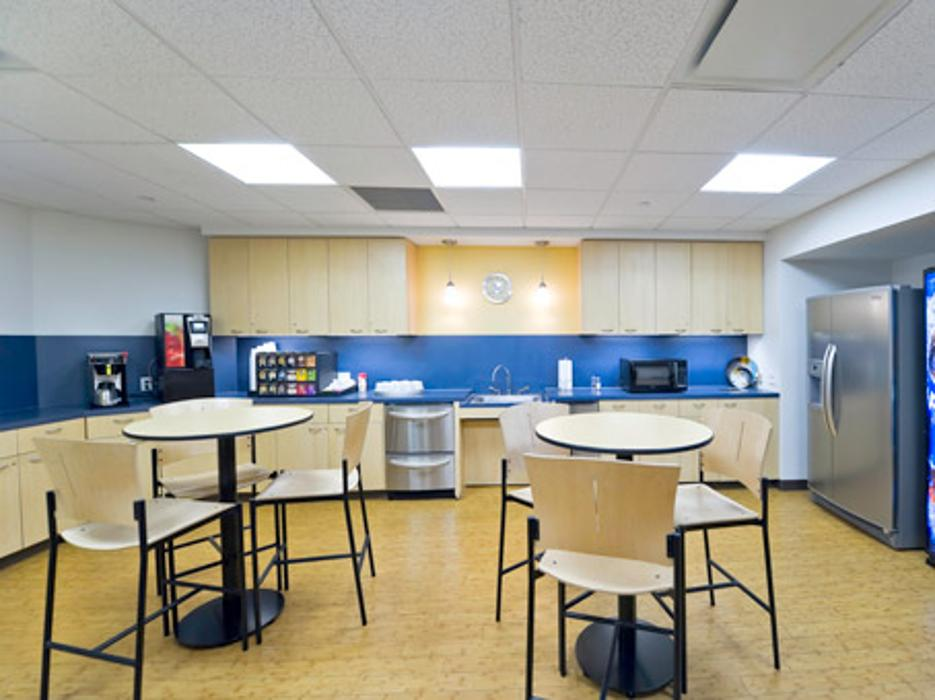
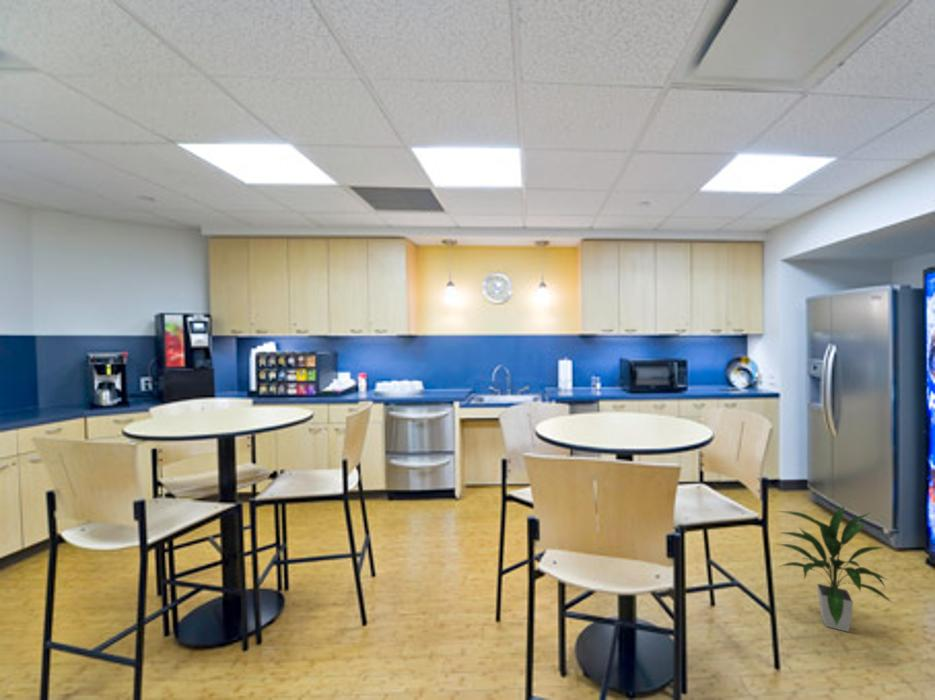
+ indoor plant [776,504,892,633]
